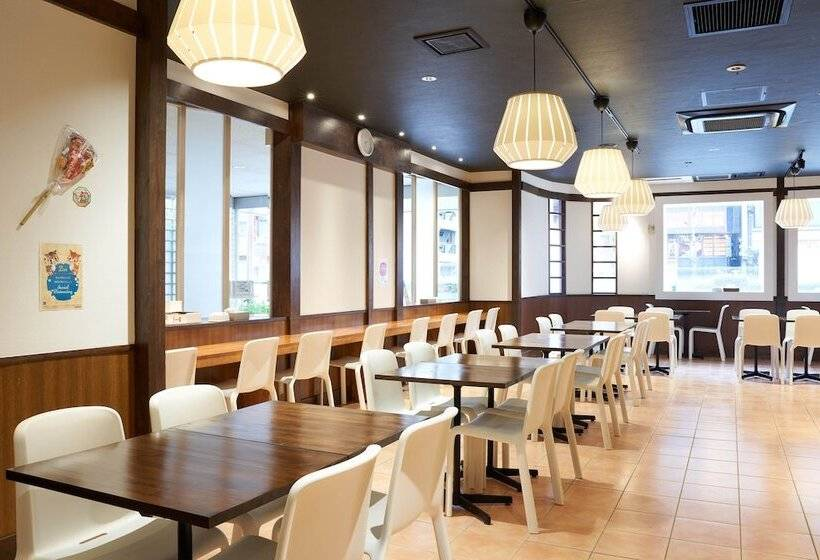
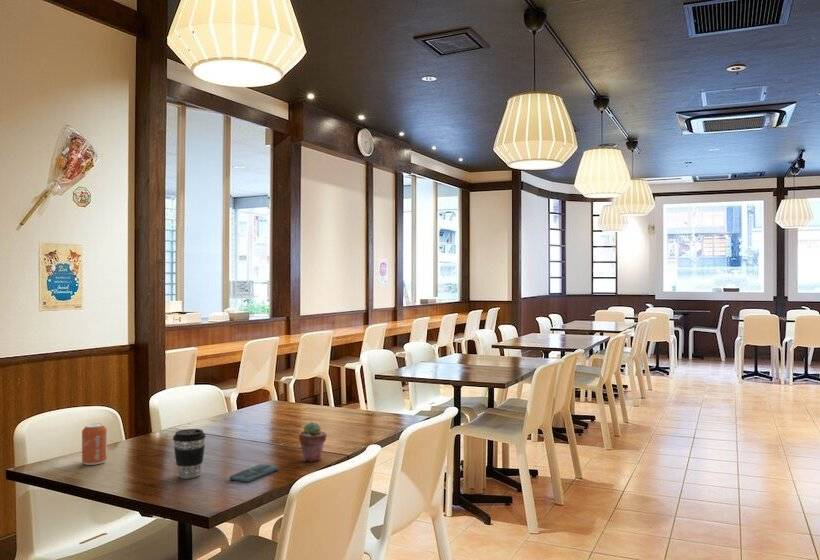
+ smartphone [229,463,279,483]
+ can [81,422,108,466]
+ coffee cup [172,428,207,479]
+ potted succulent [298,421,328,462]
